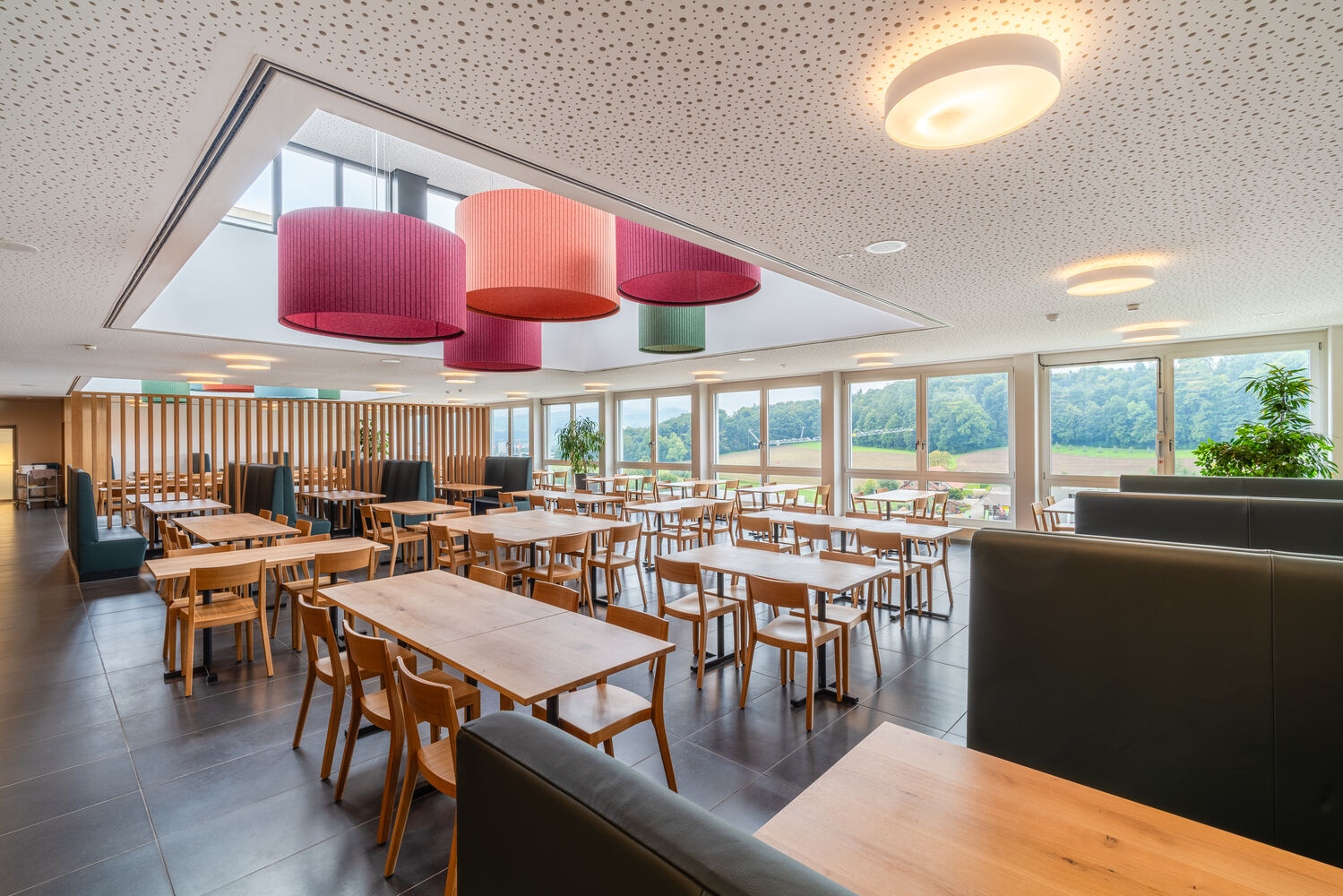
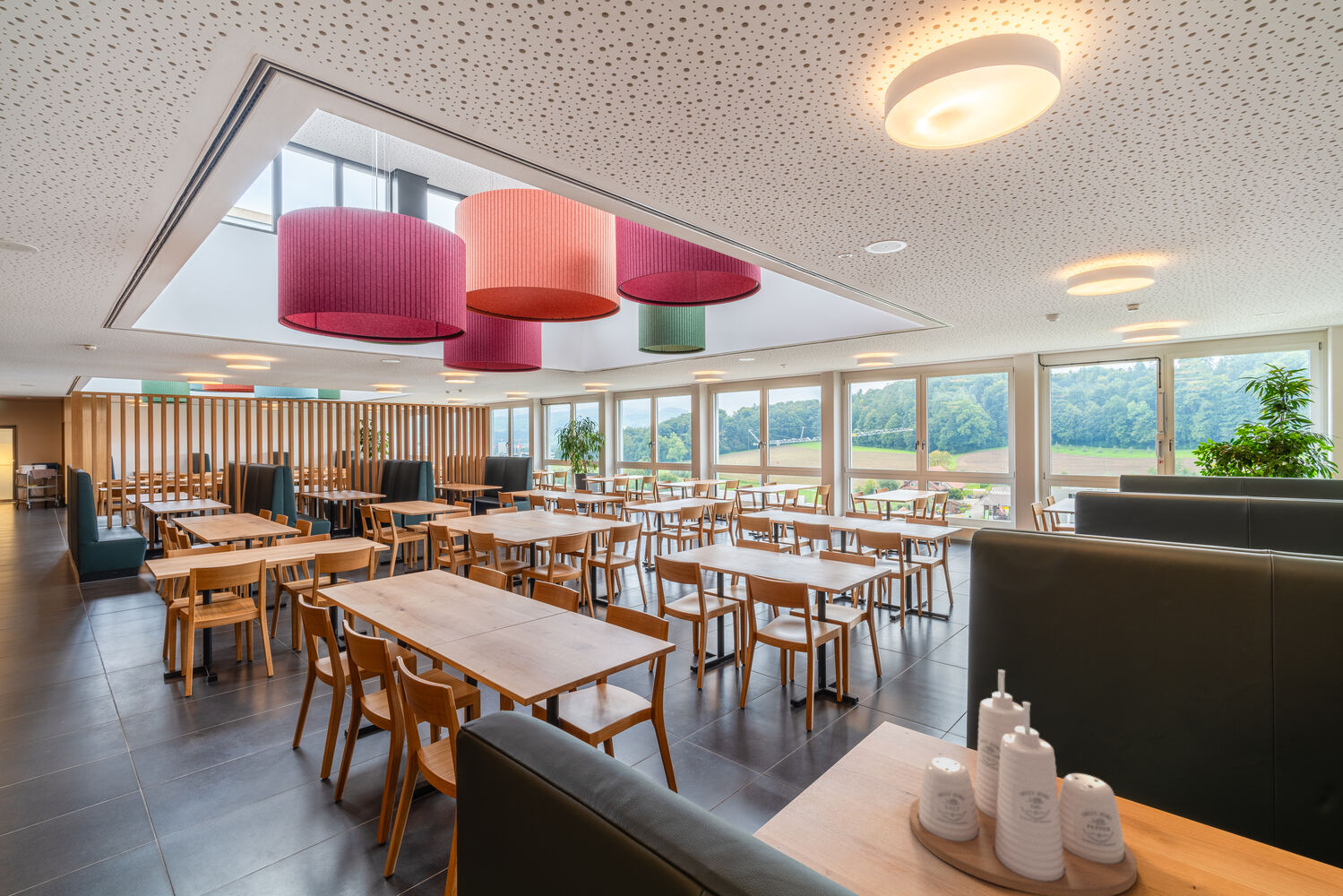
+ condiment set [909,668,1138,896]
